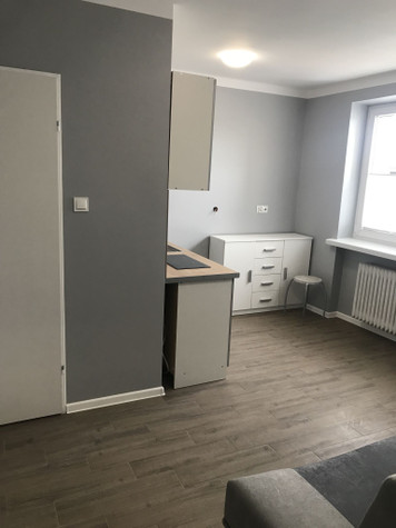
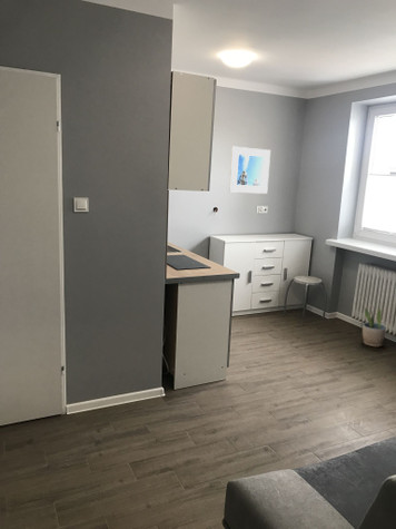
+ potted plant [362,306,387,347]
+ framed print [228,146,271,195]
